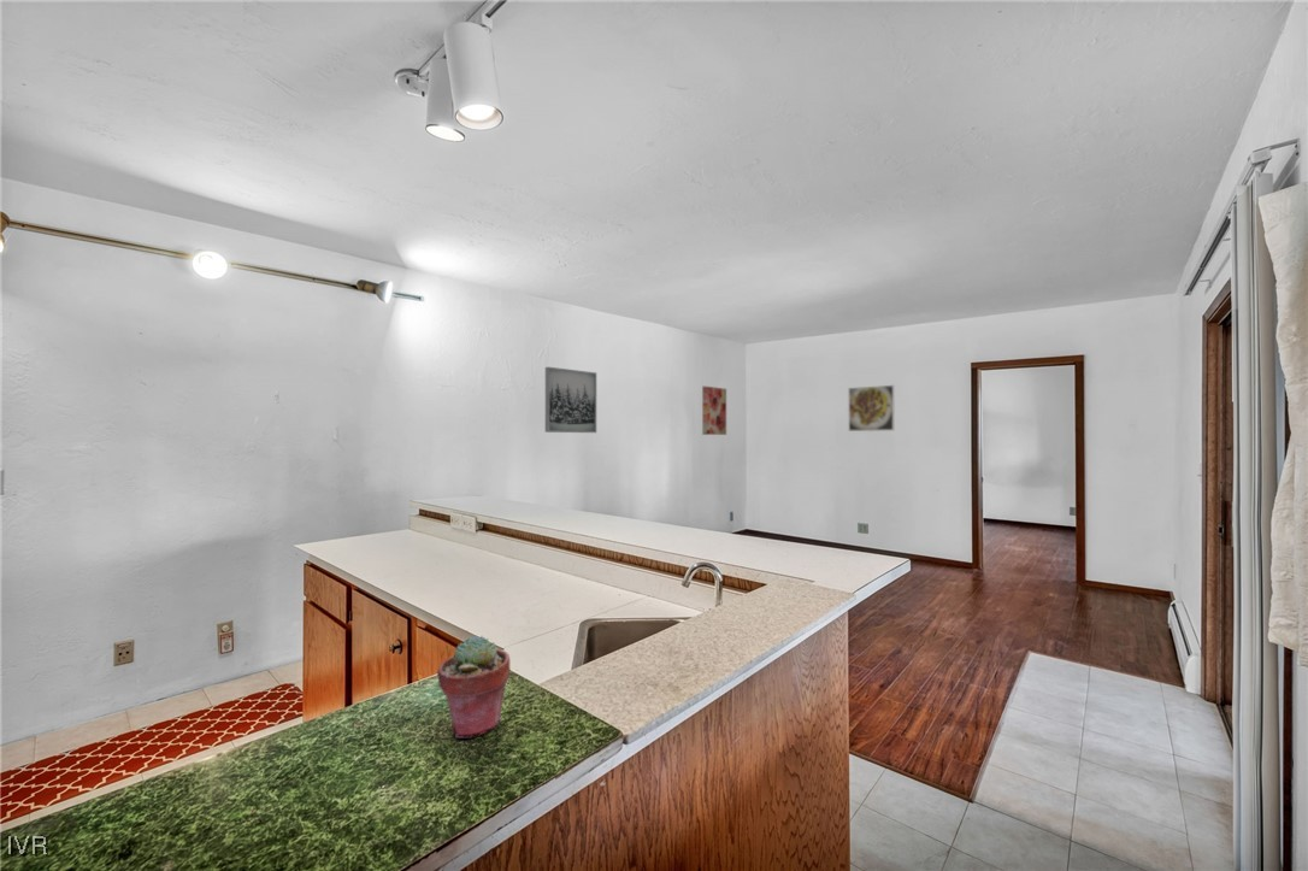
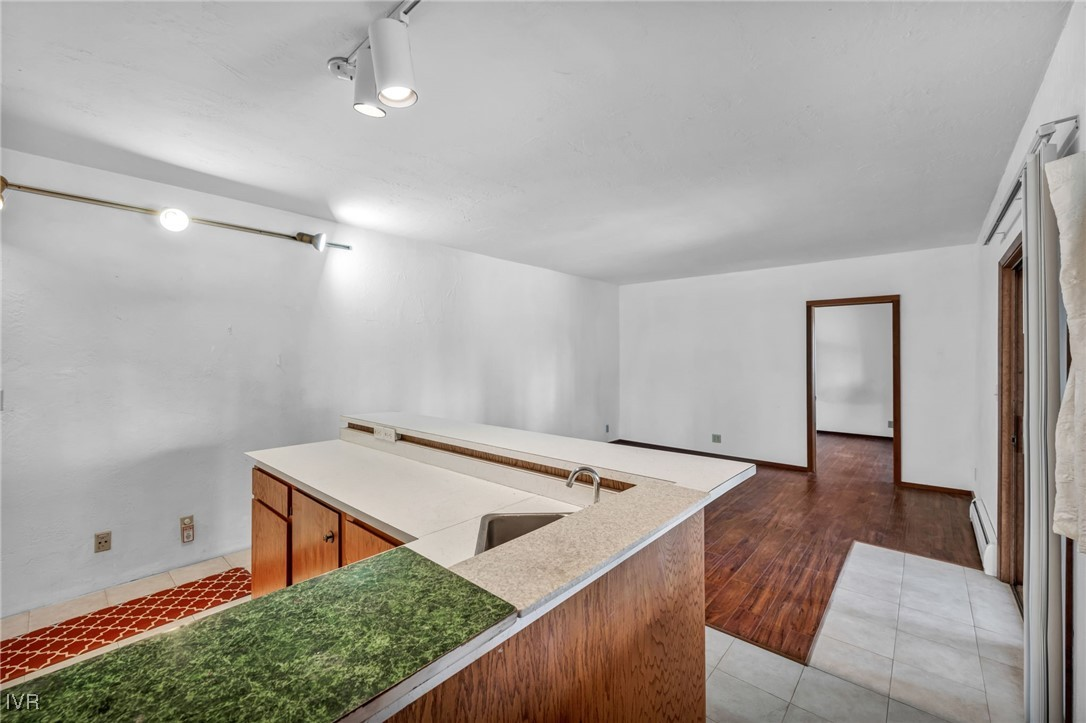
- wall art [701,386,727,436]
- wall art [544,366,597,434]
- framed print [848,384,895,432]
- potted succulent [436,634,512,738]
